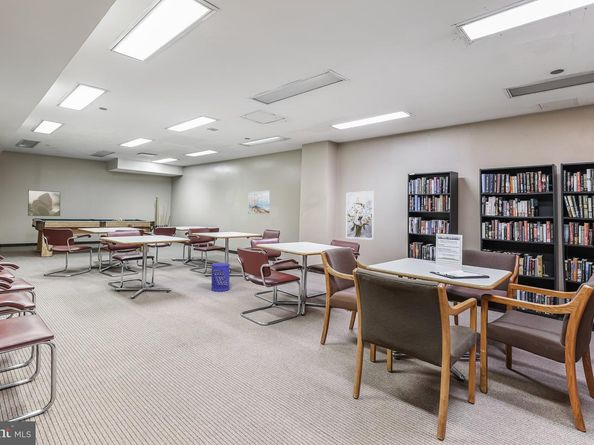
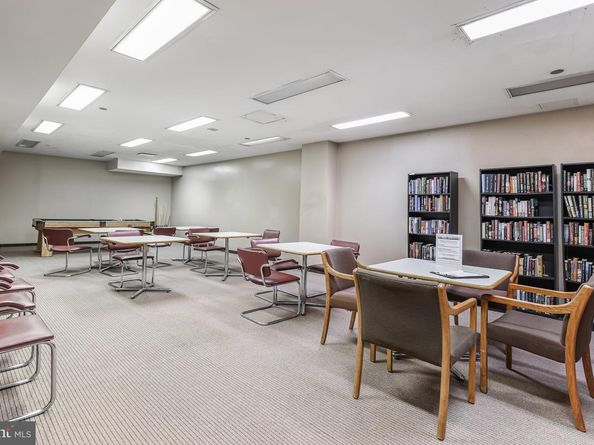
- waste bin [210,262,231,292]
- wall art [345,190,375,241]
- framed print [27,189,61,217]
- wall art [247,189,271,215]
